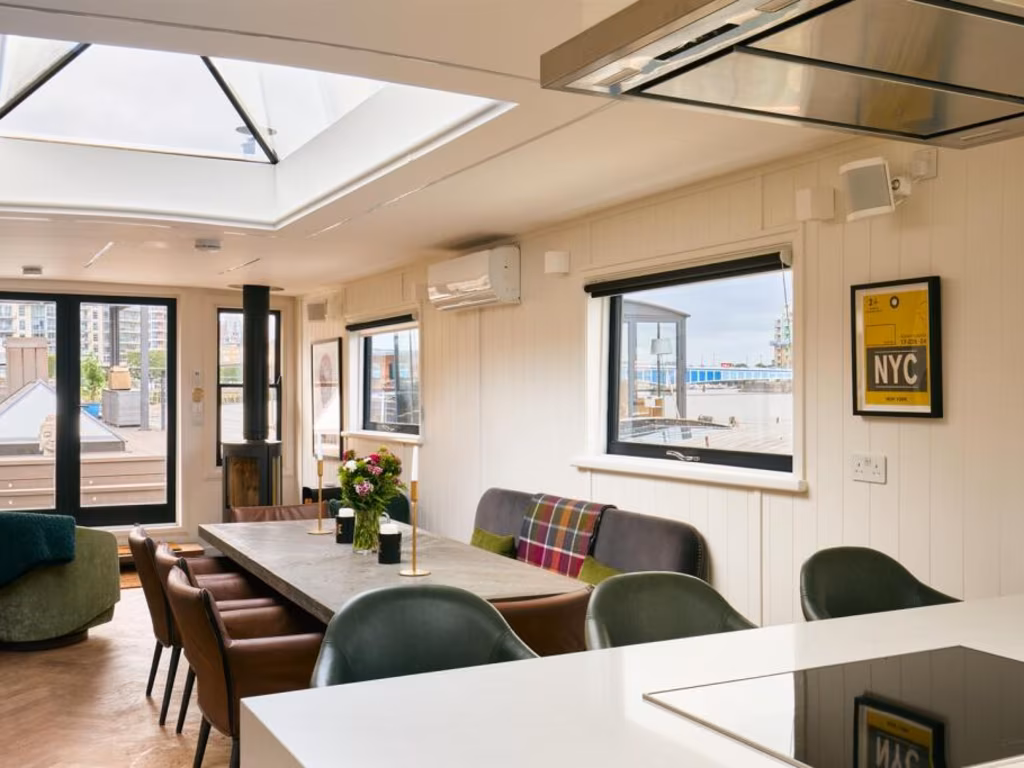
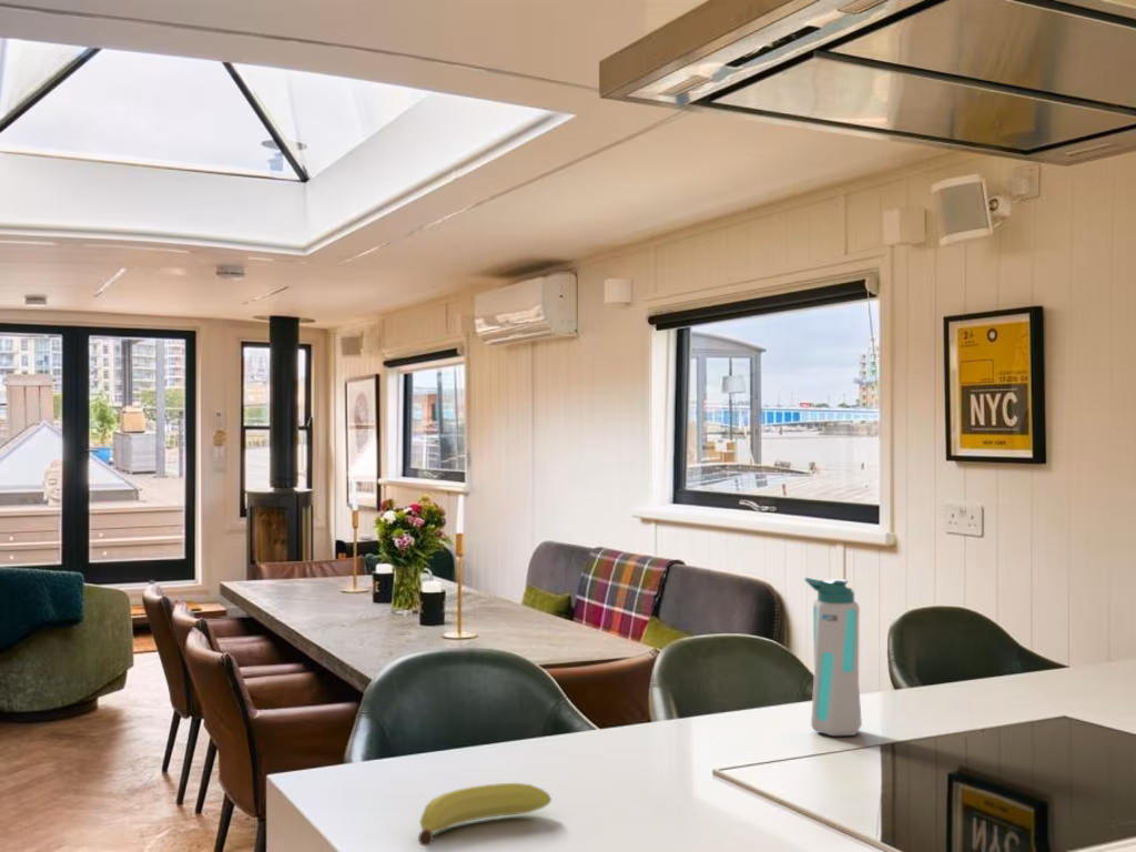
+ fruit [417,782,552,848]
+ water bottle [804,576,863,737]
